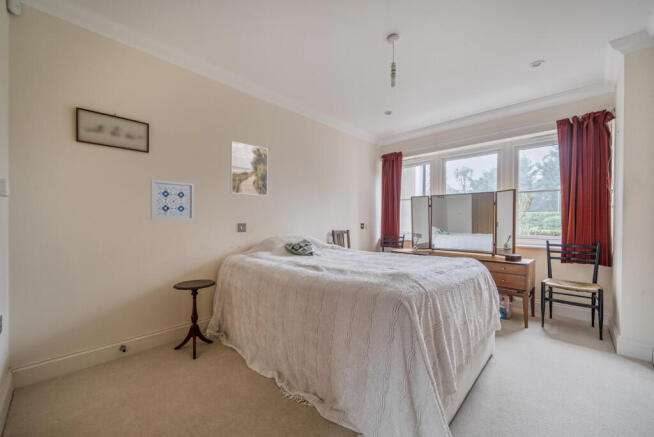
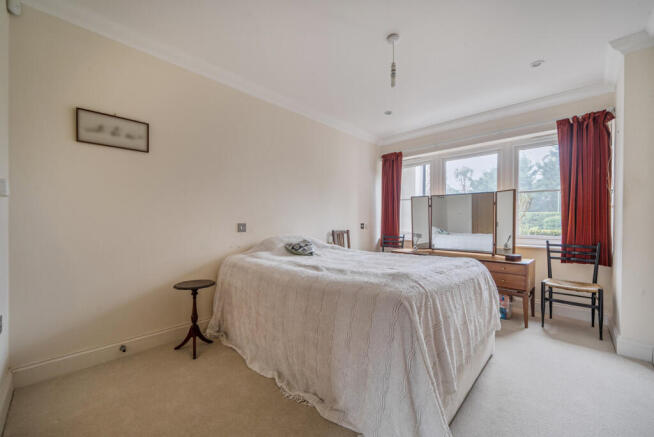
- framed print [229,140,269,197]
- wall art [150,179,195,221]
